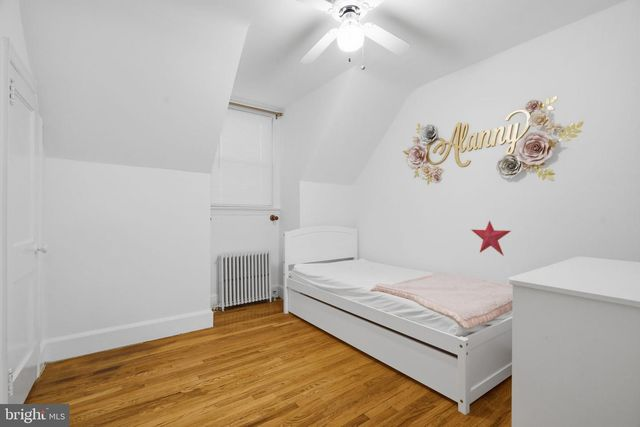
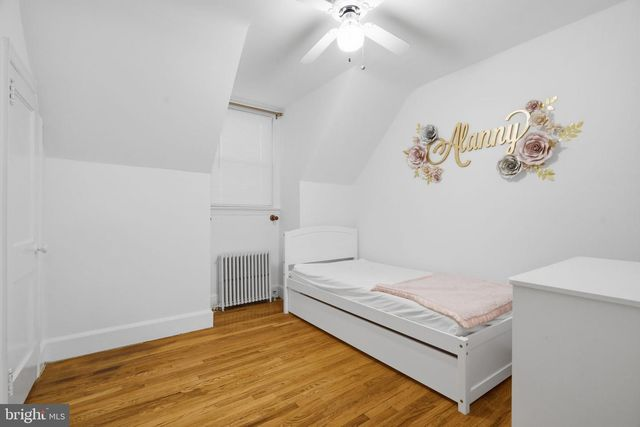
- decorative star [471,220,512,257]
